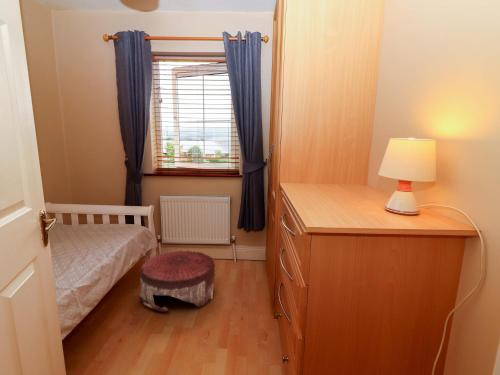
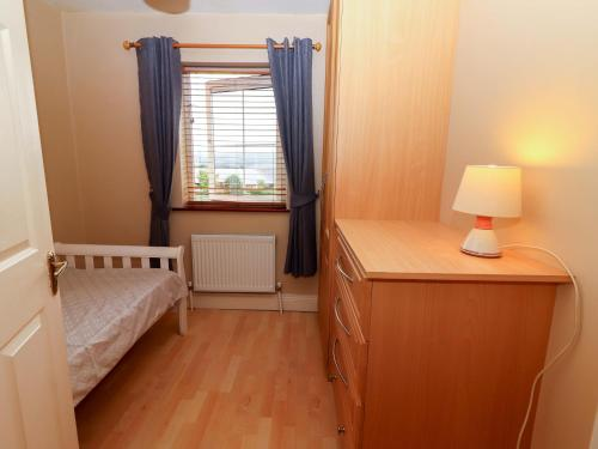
- pouf [138,249,216,313]
